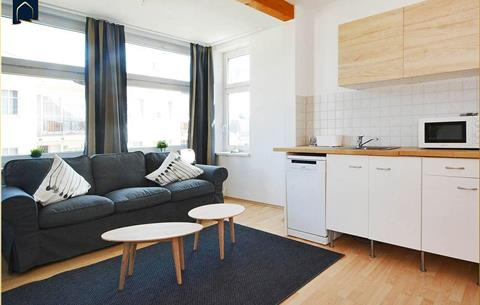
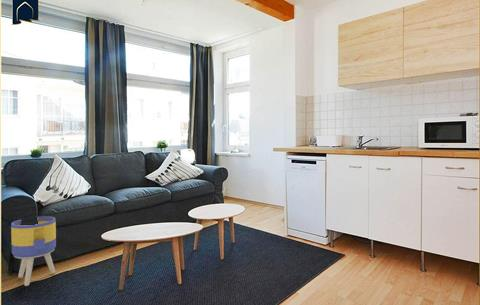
+ storage basket [10,216,57,287]
